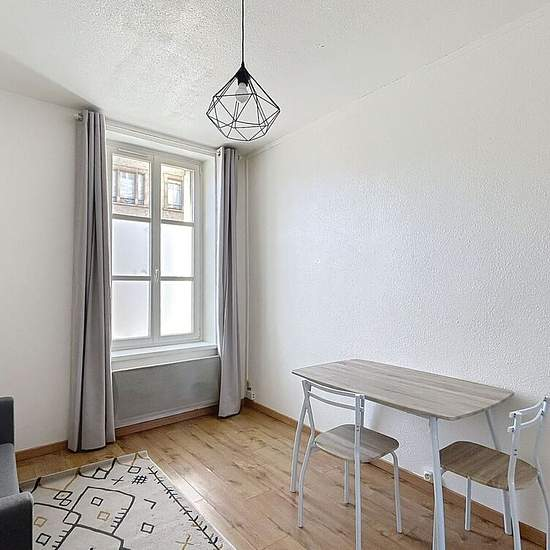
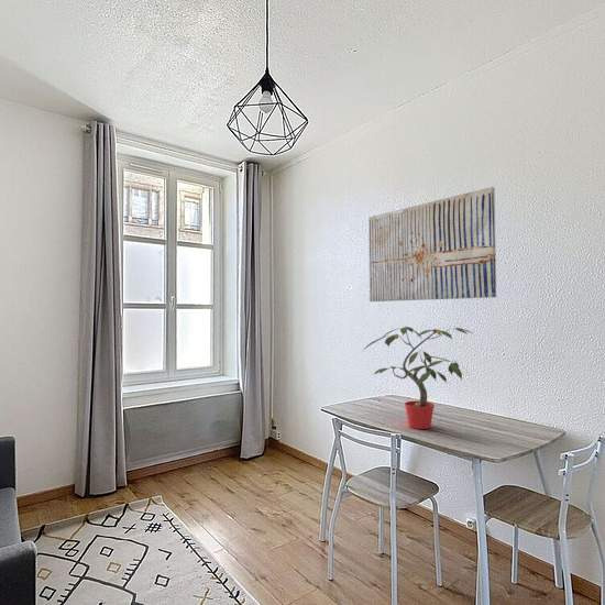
+ potted plant [361,326,473,430]
+ wall art [367,186,497,302]
